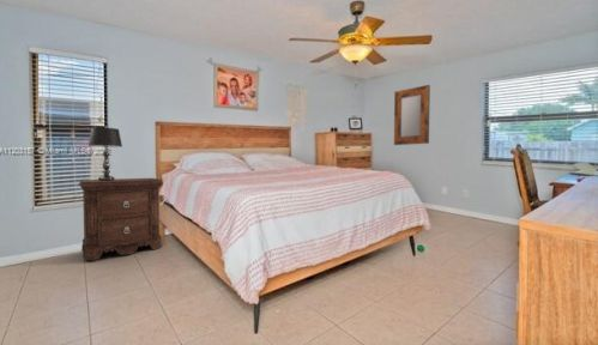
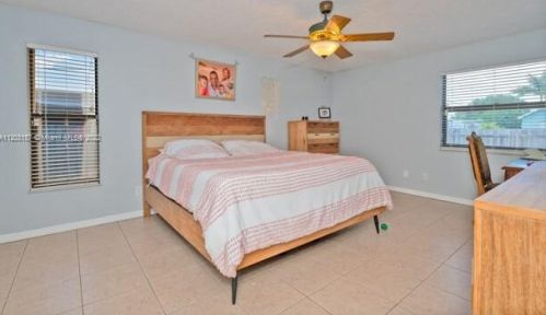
- nightstand [78,177,164,261]
- home mirror [393,84,431,146]
- table lamp [87,126,123,181]
